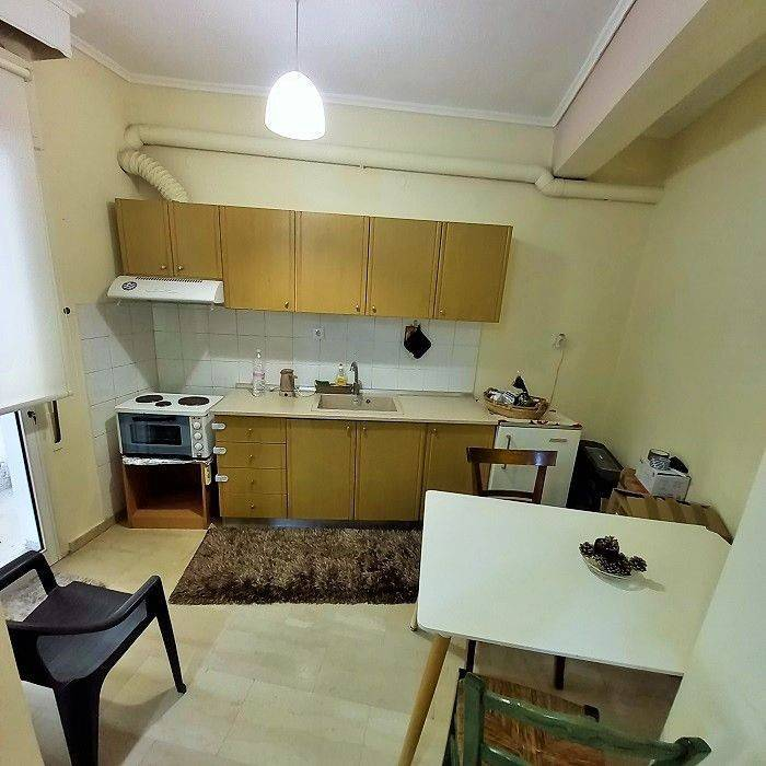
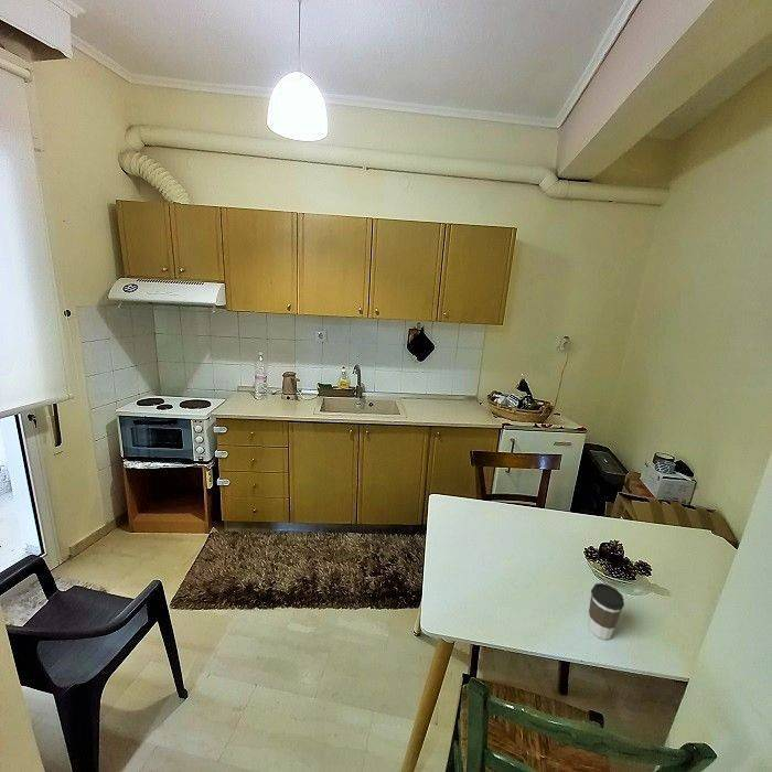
+ coffee cup [587,582,625,641]
